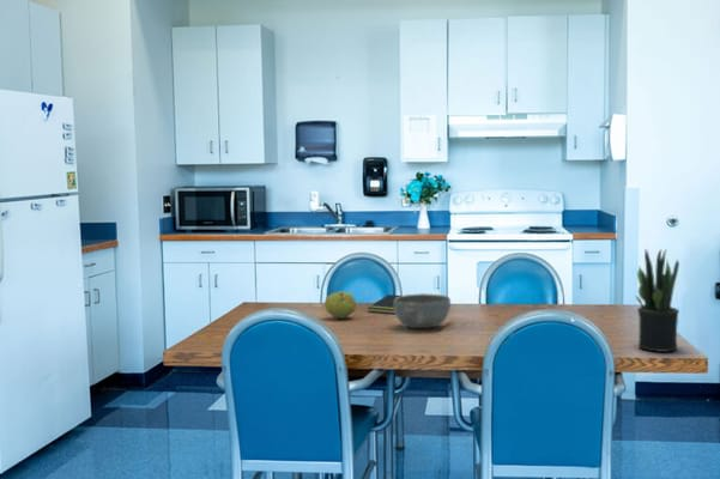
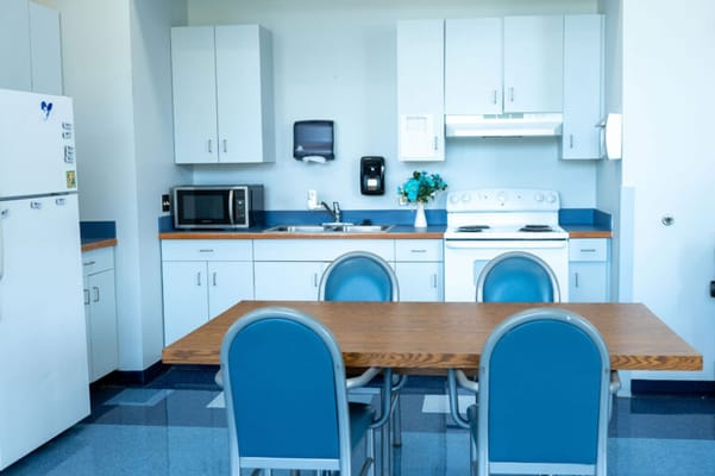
- potted plant [635,248,680,353]
- fruit [323,290,357,320]
- bowl [394,292,452,329]
- notepad [367,293,401,315]
